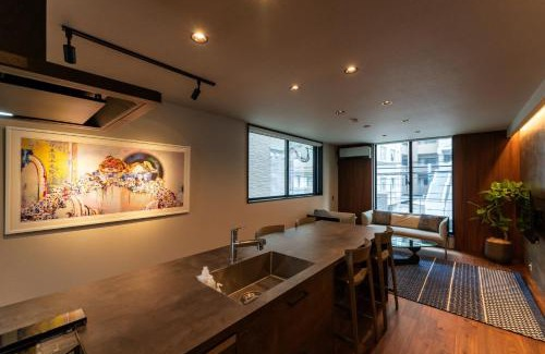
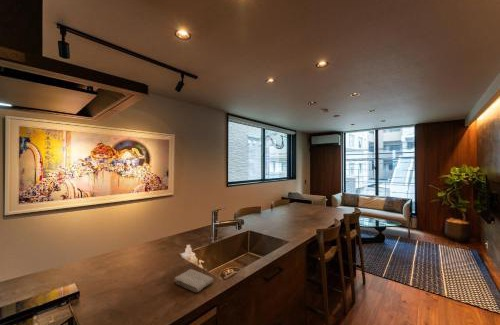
+ washcloth [173,268,215,293]
